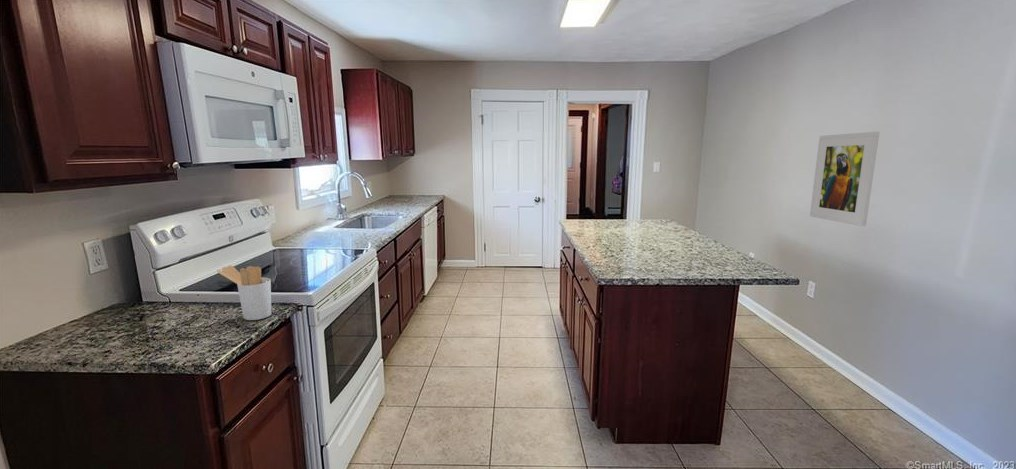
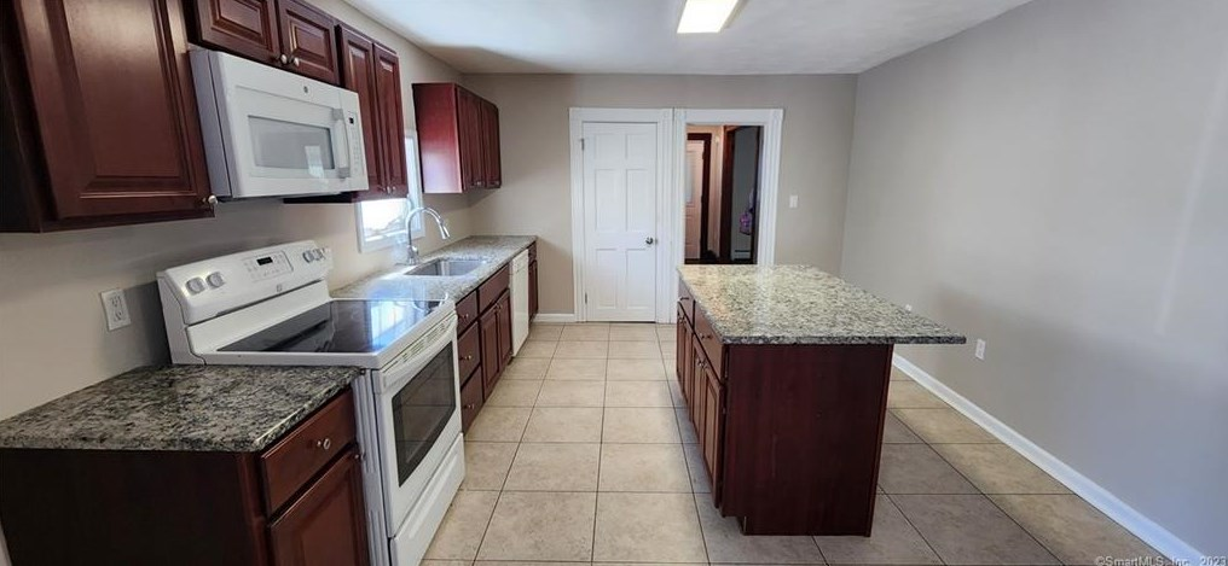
- utensil holder [216,265,272,321]
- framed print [809,131,880,227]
